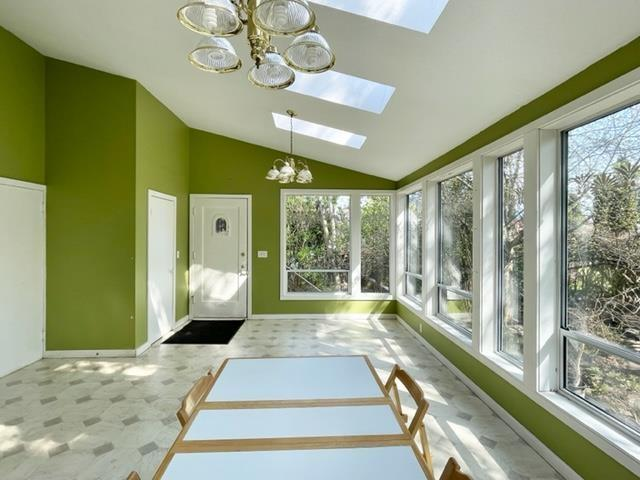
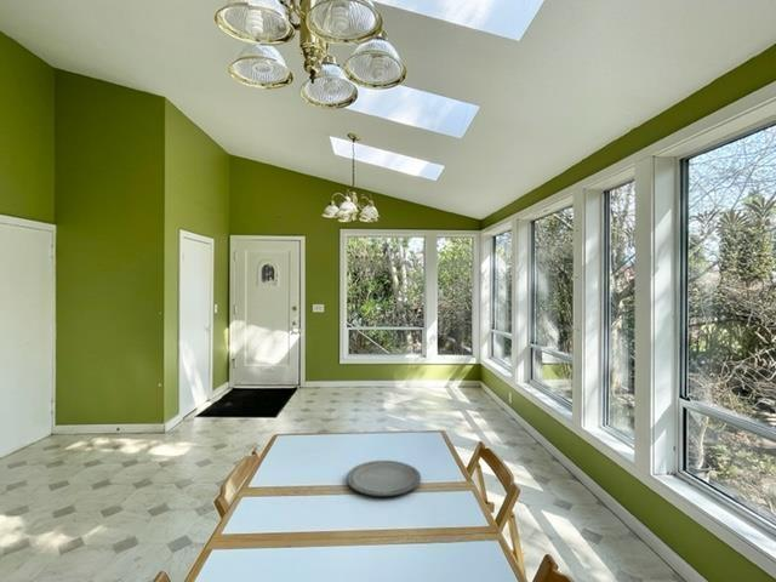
+ plate [346,460,422,497]
